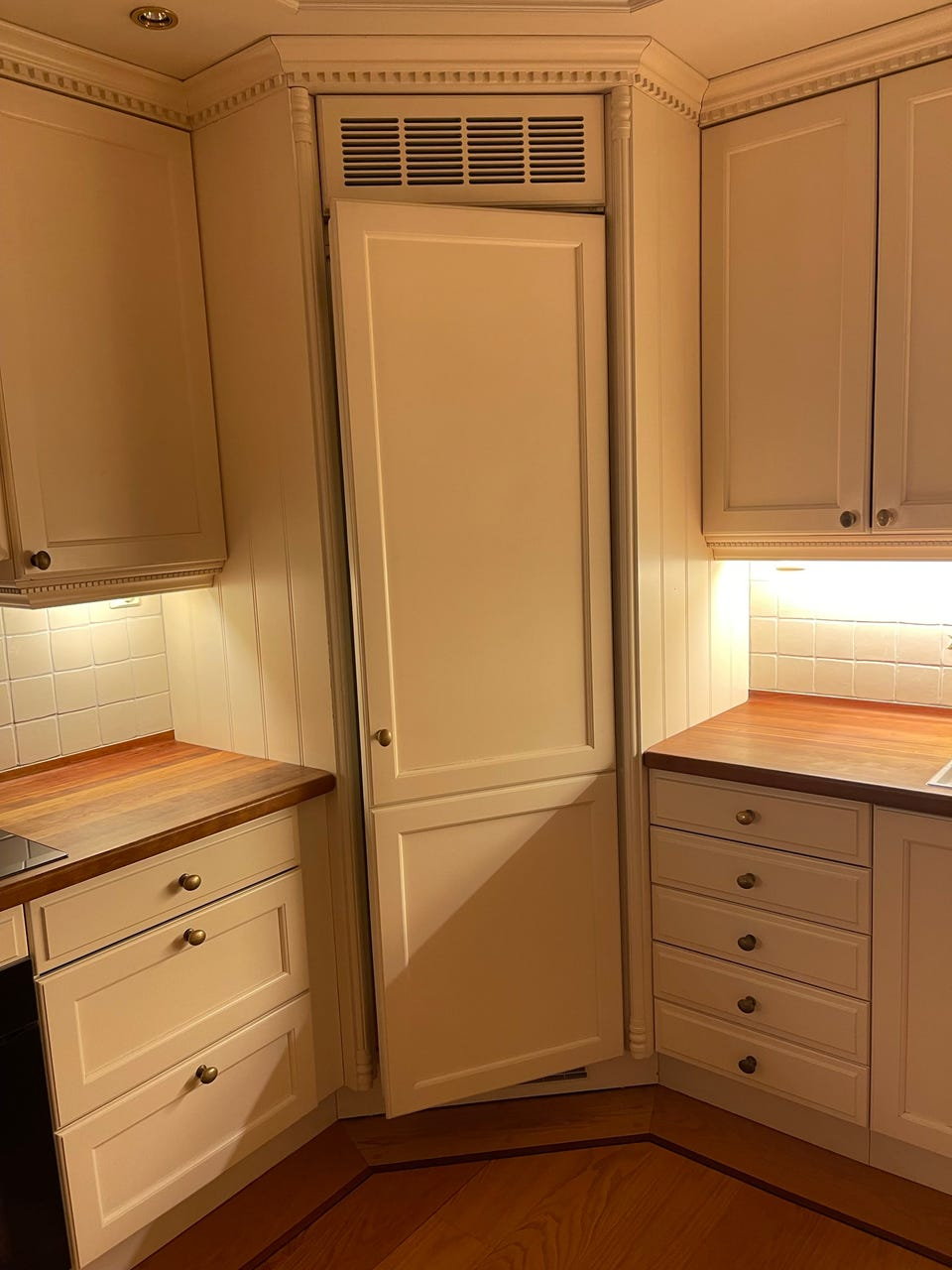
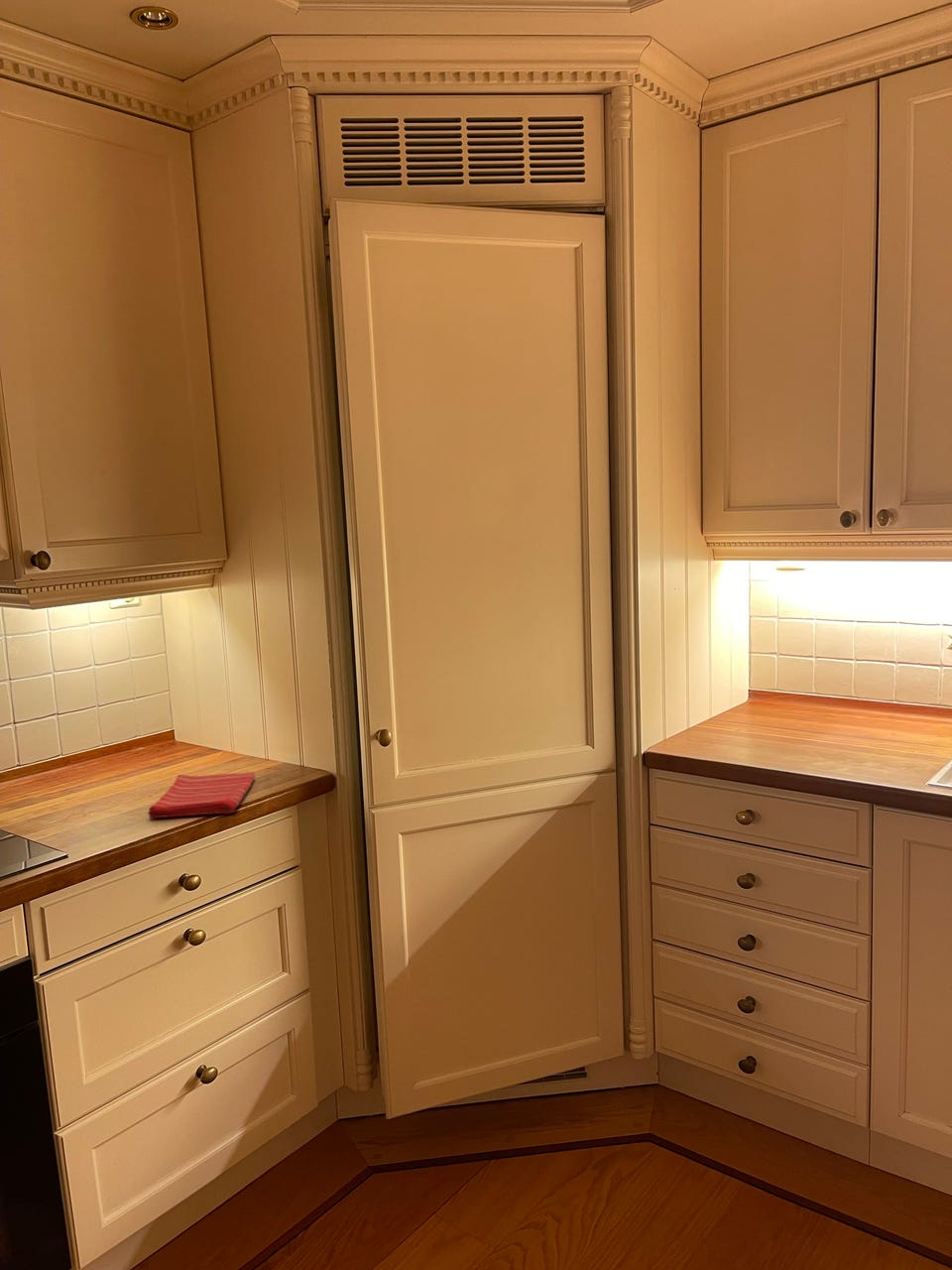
+ dish towel [147,772,256,820]
